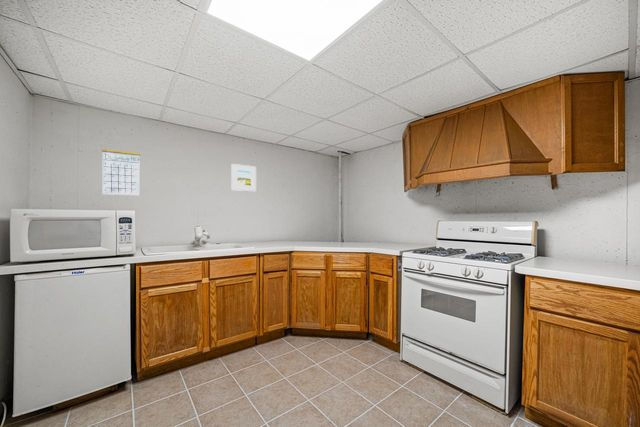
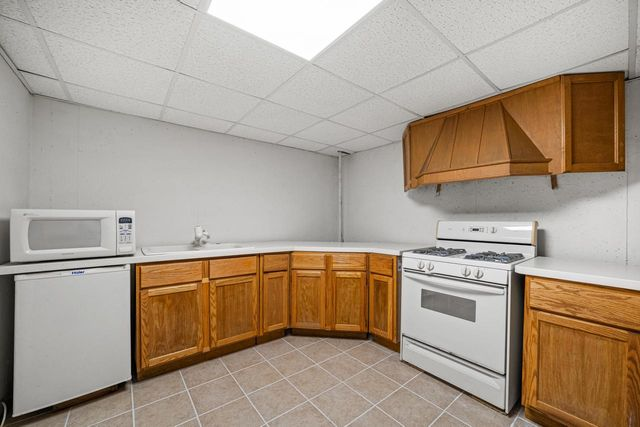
- calendar [101,141,141,196]
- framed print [230,163,257,192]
